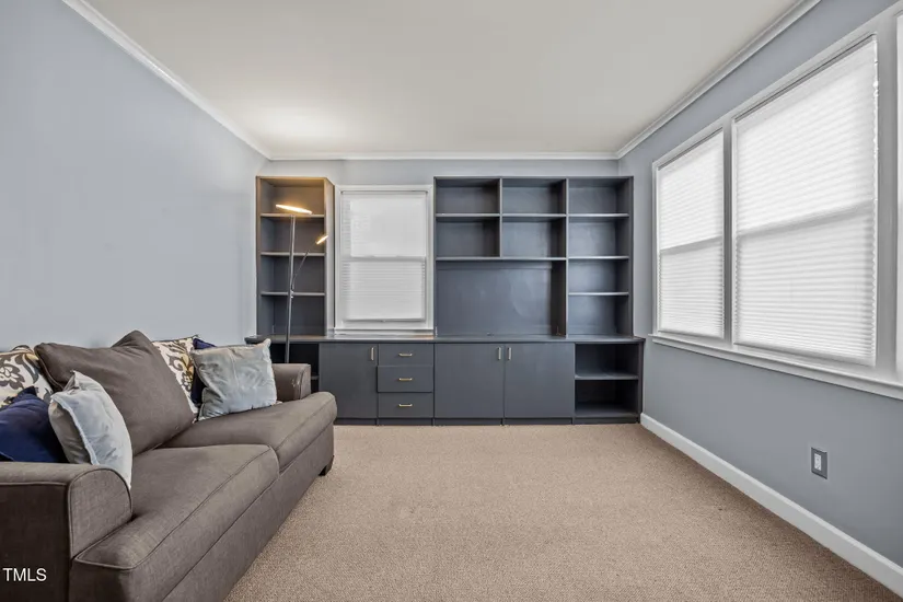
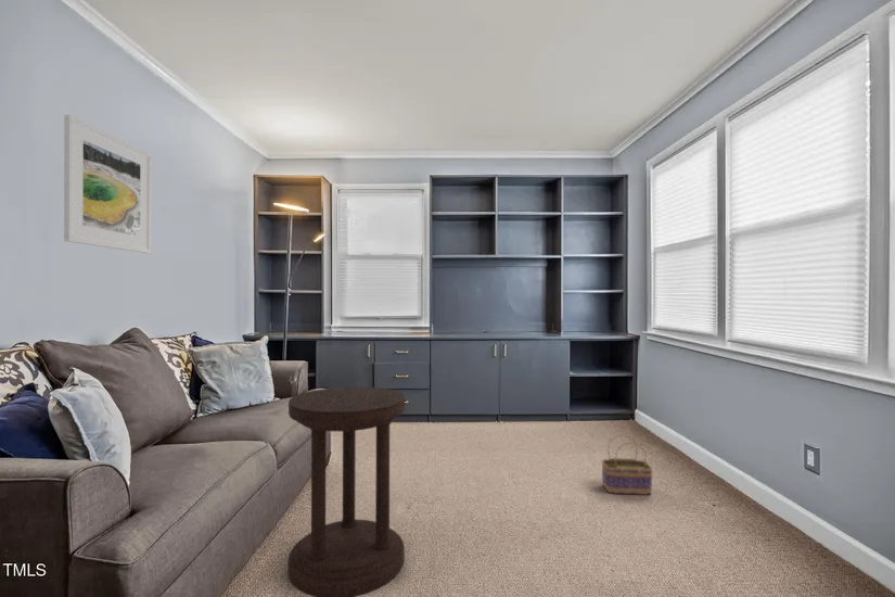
+ side table [287,385,406,597]
+ basket [601,434,654,496]
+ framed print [63,114,152,254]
